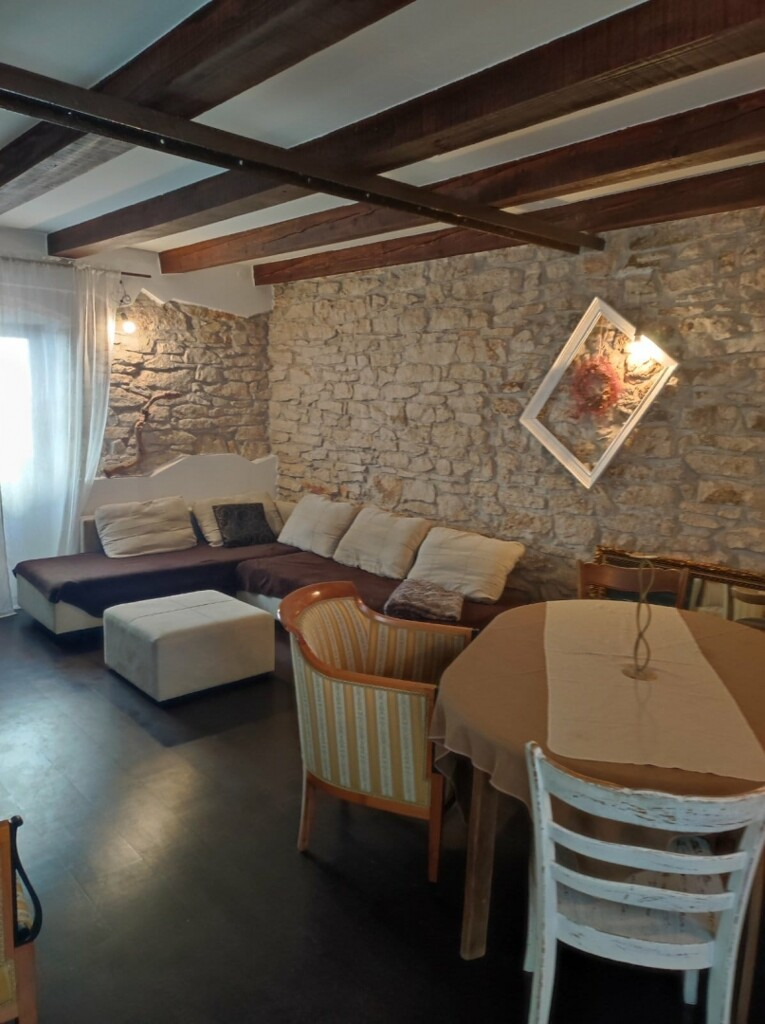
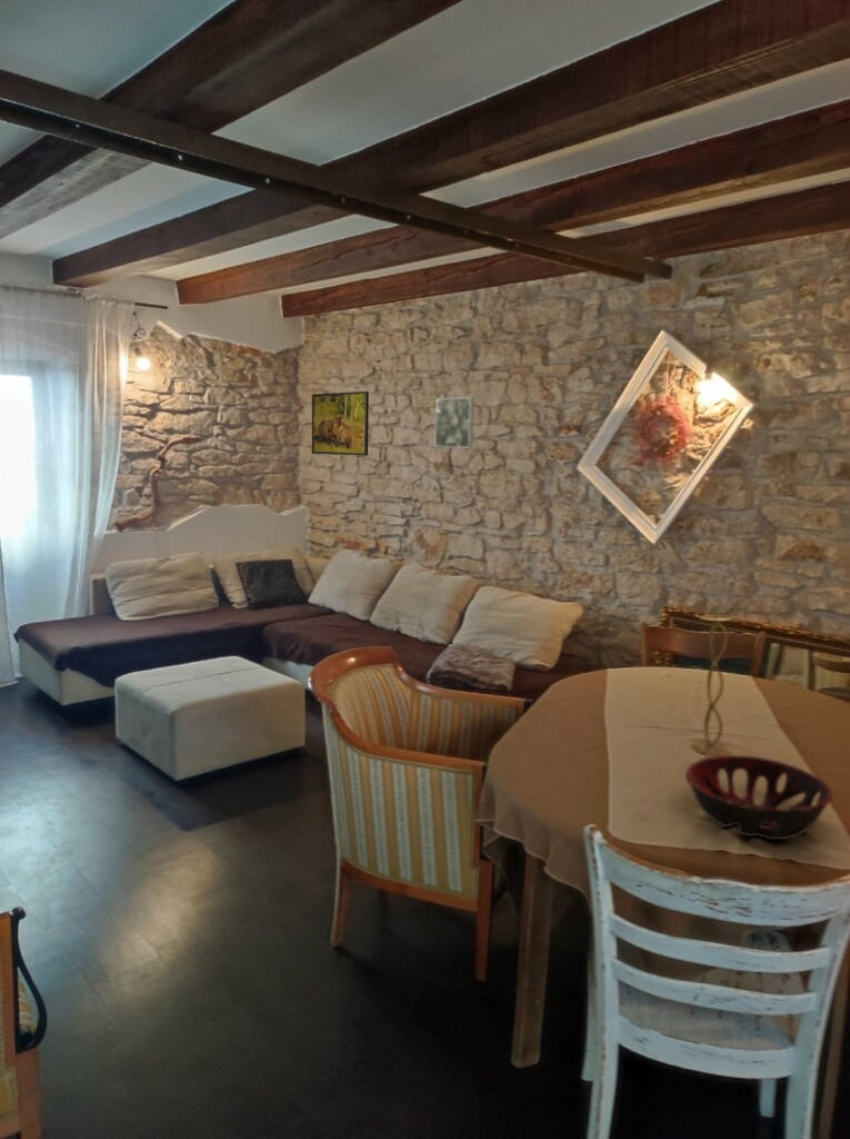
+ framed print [311,390,370,457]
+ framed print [434,396,476,449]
+ decorative bowl [684,754,833,841]
